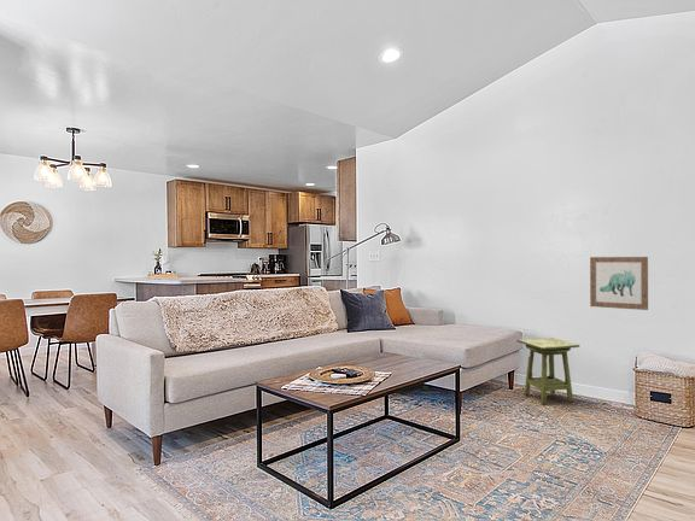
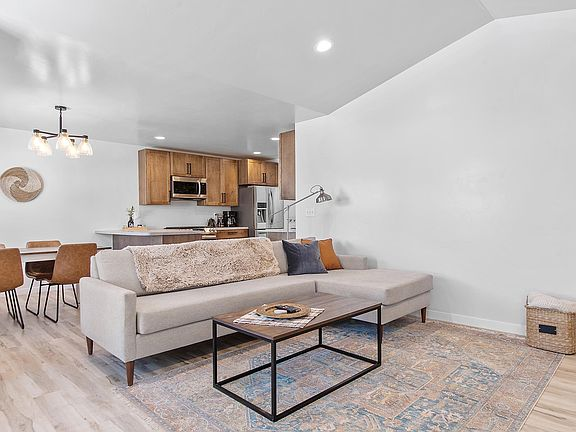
- wall art [589,256,649,311]
- side table [515,336,582,405]
